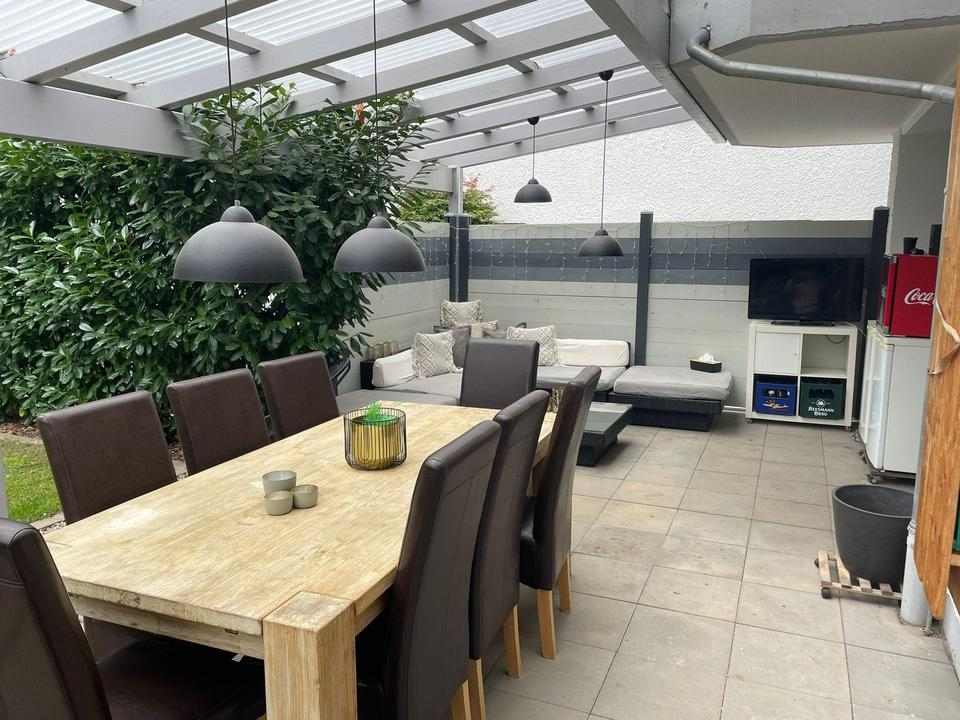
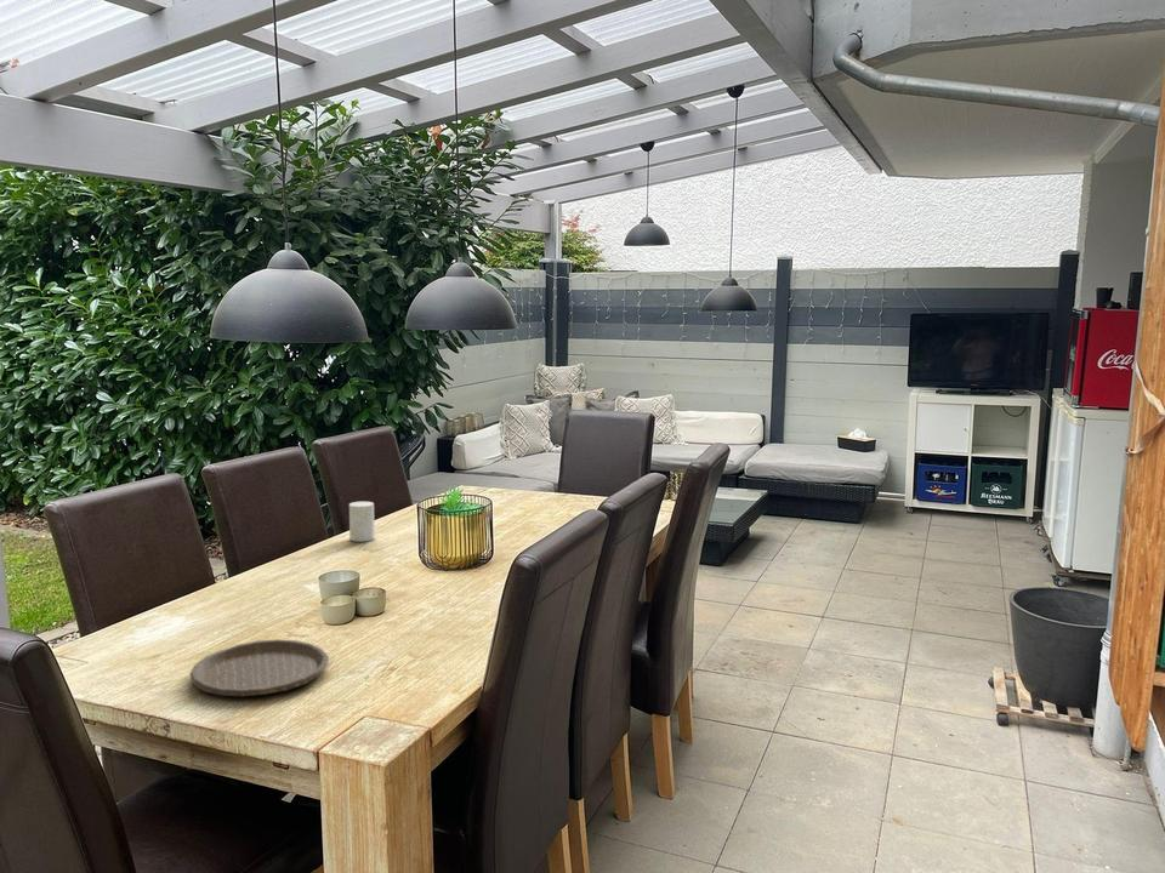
+ plate [188,638,330,697]
+ cup [348,501,376,543]
